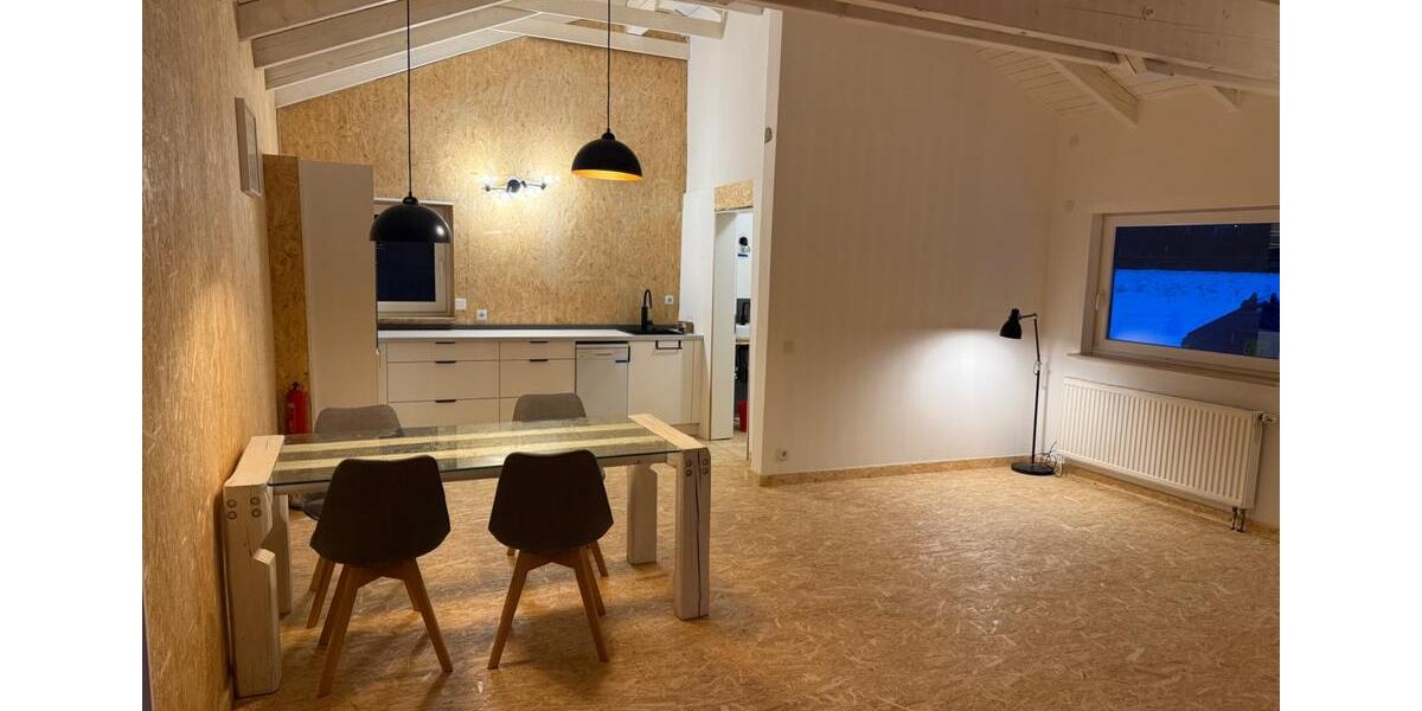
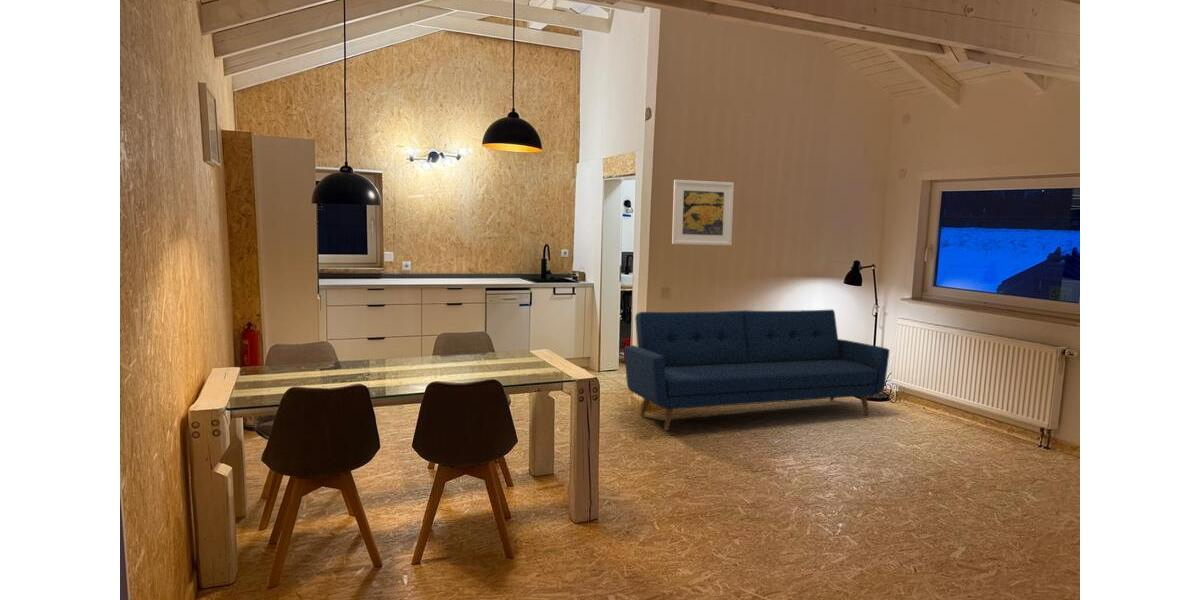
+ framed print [671,179,735,246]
+ sofa [623,308,891,432]
